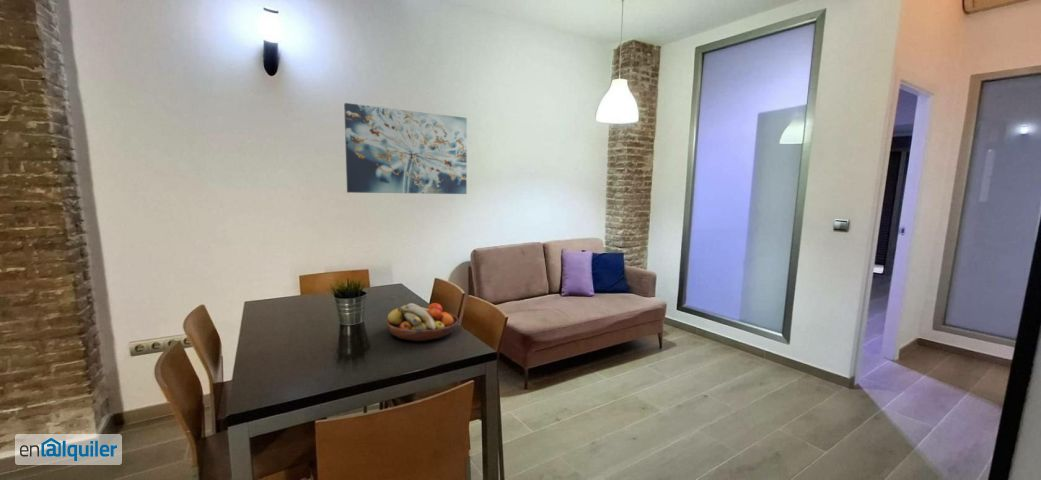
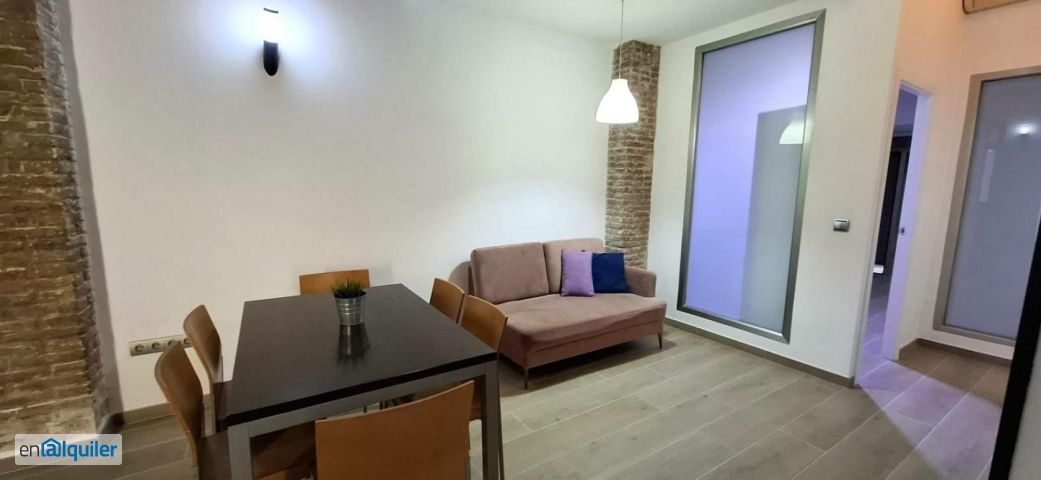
- fruit bowl [385,302,460,342]
- wall art [343,102,468,195]
